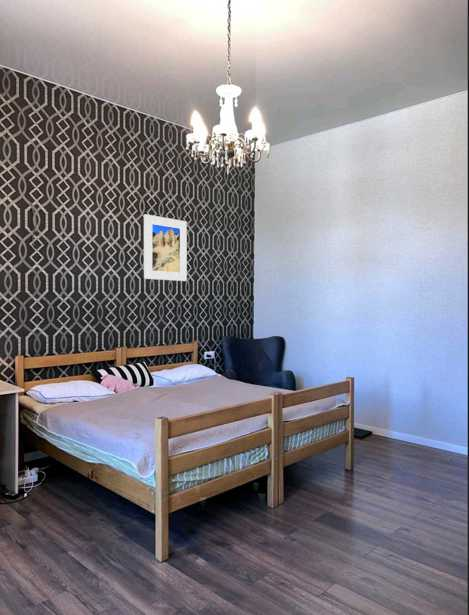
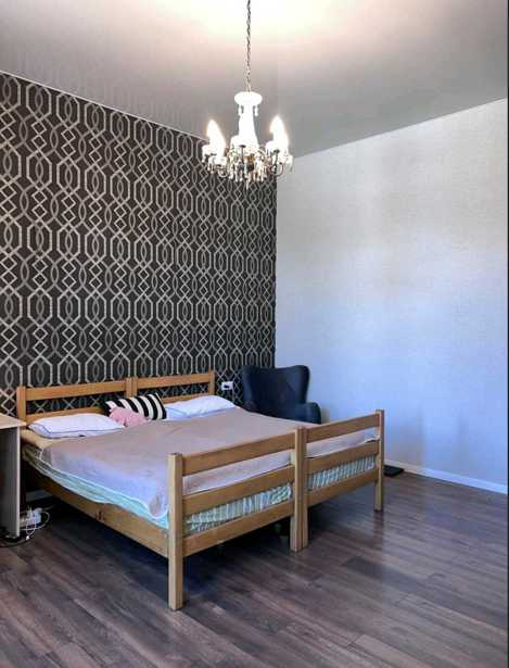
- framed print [143,213,188,282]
